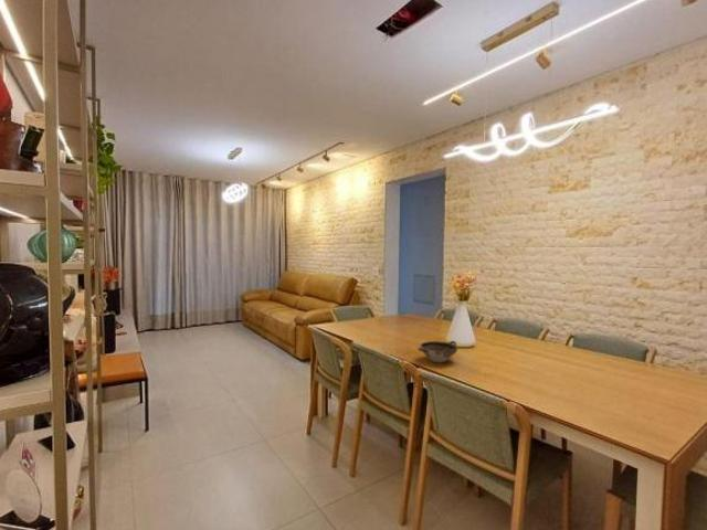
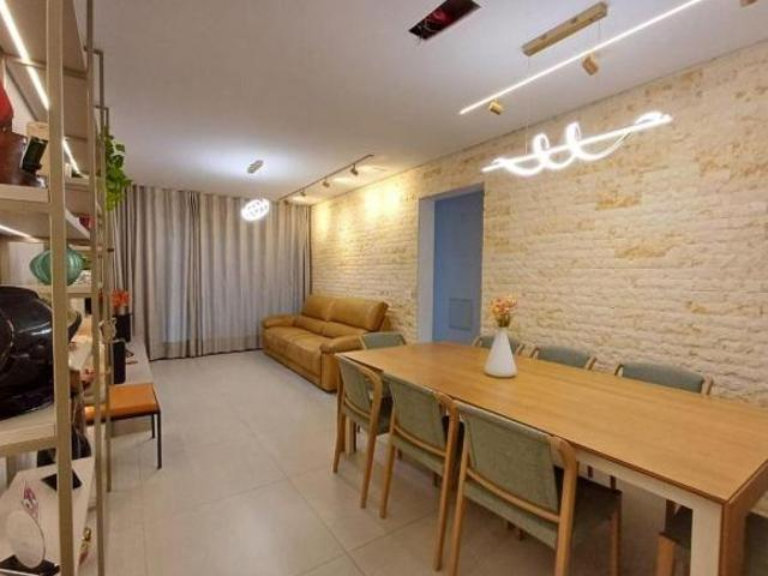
- bowl [416,340,458,364]
